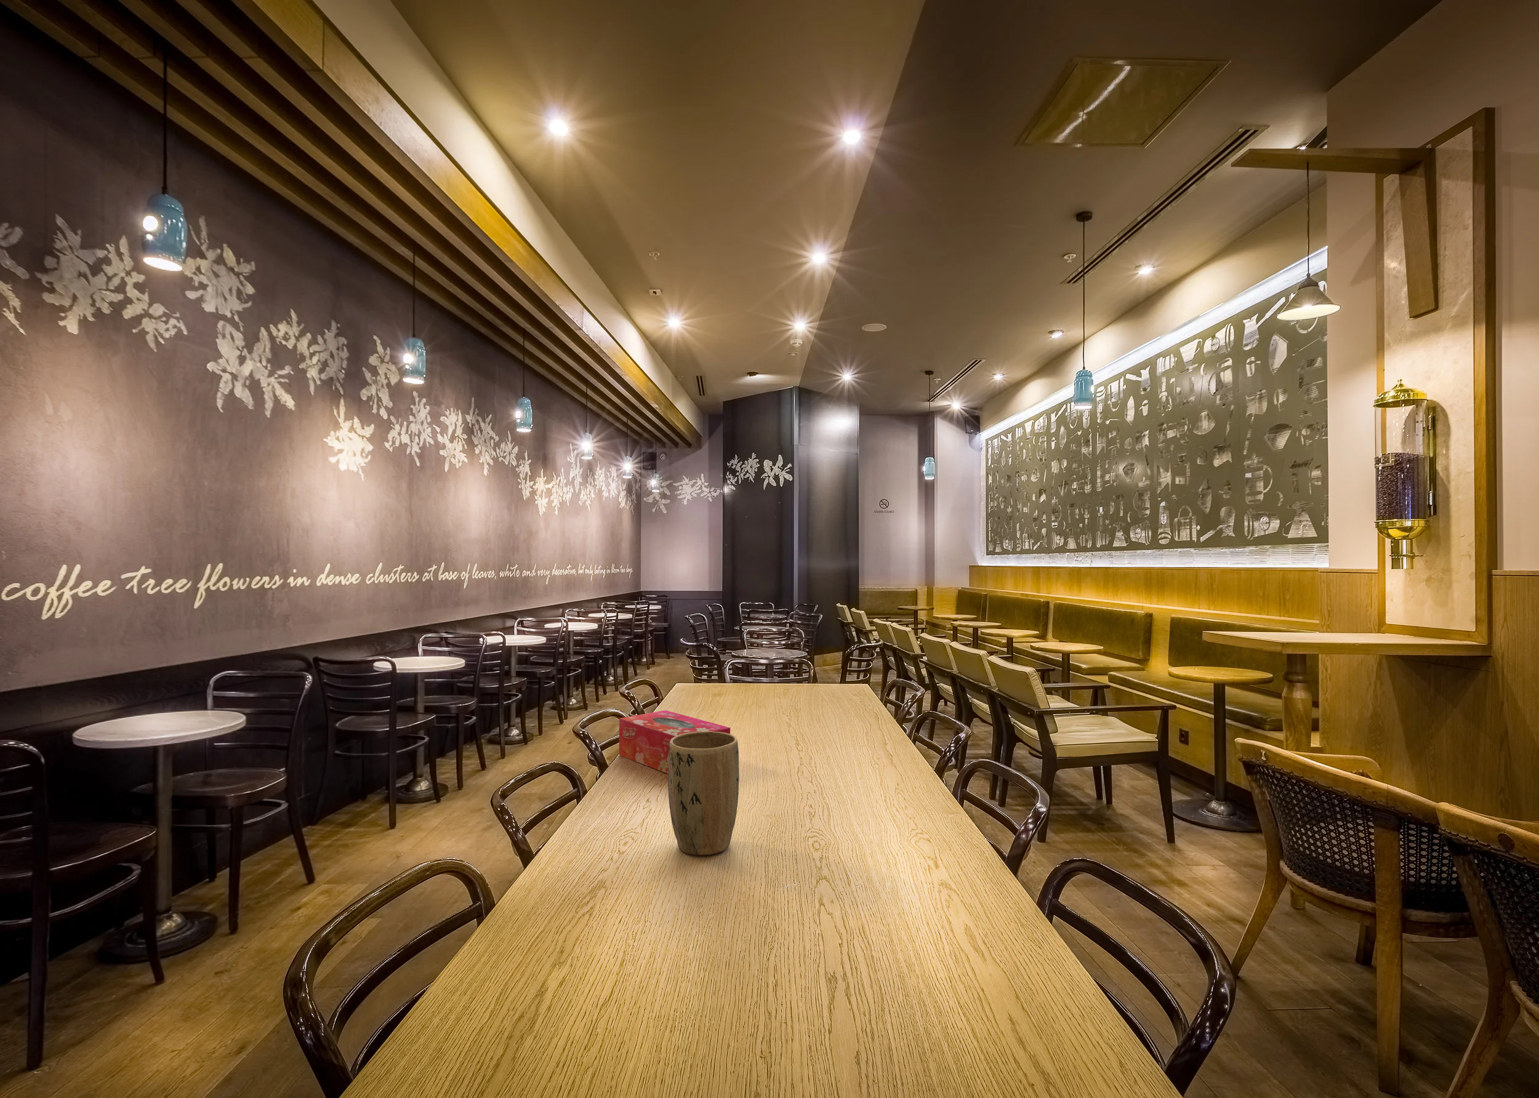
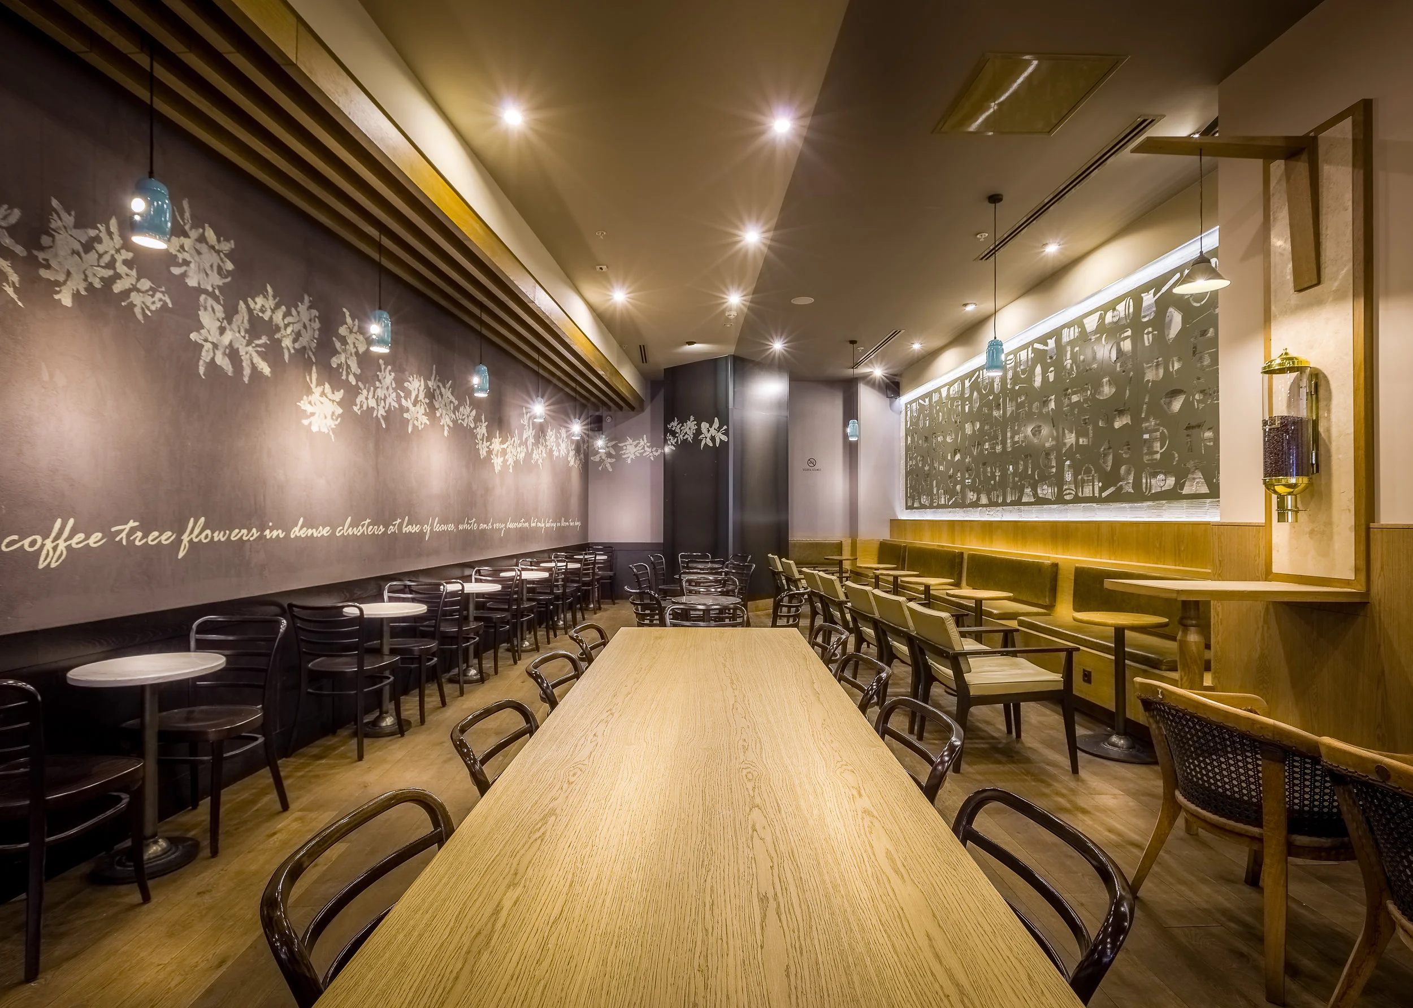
- tissue box [619,709,731,775]
- plant pot [668,731,740,856]
